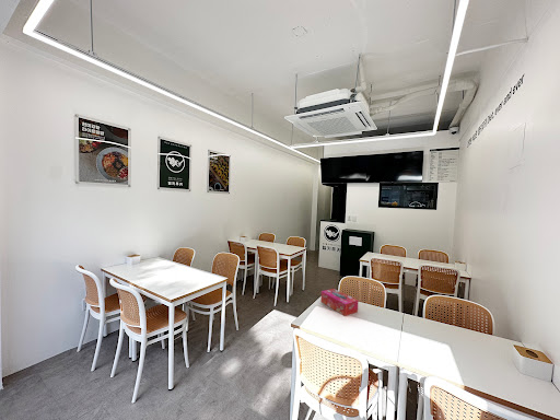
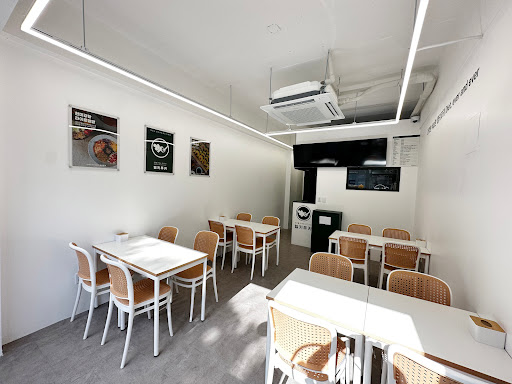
- tissue box [319,288,360,317]
